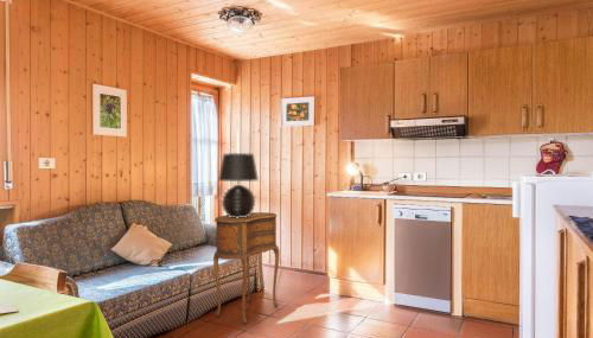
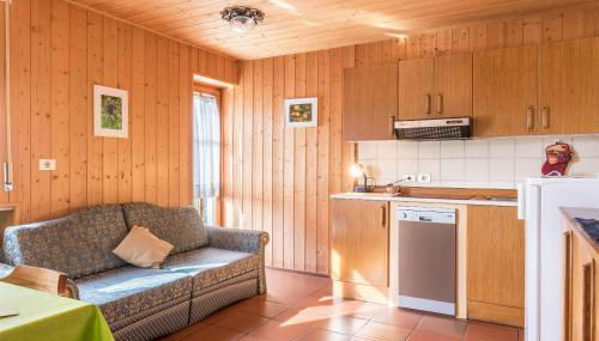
- table lamp [217,152,260,218]
- side table [212,211,281,325]
